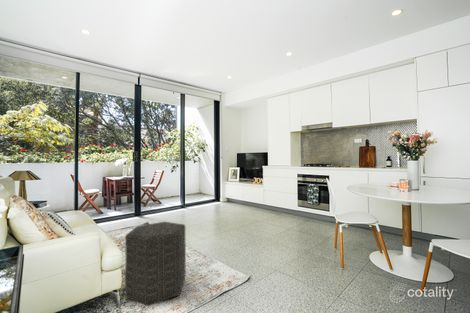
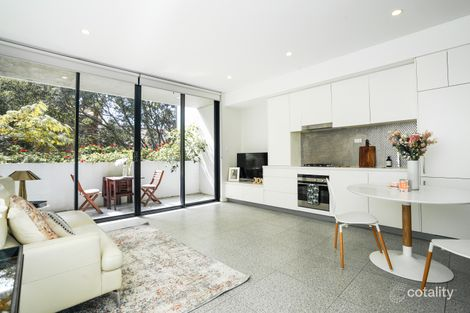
- ottoman [124,221,187,307]
